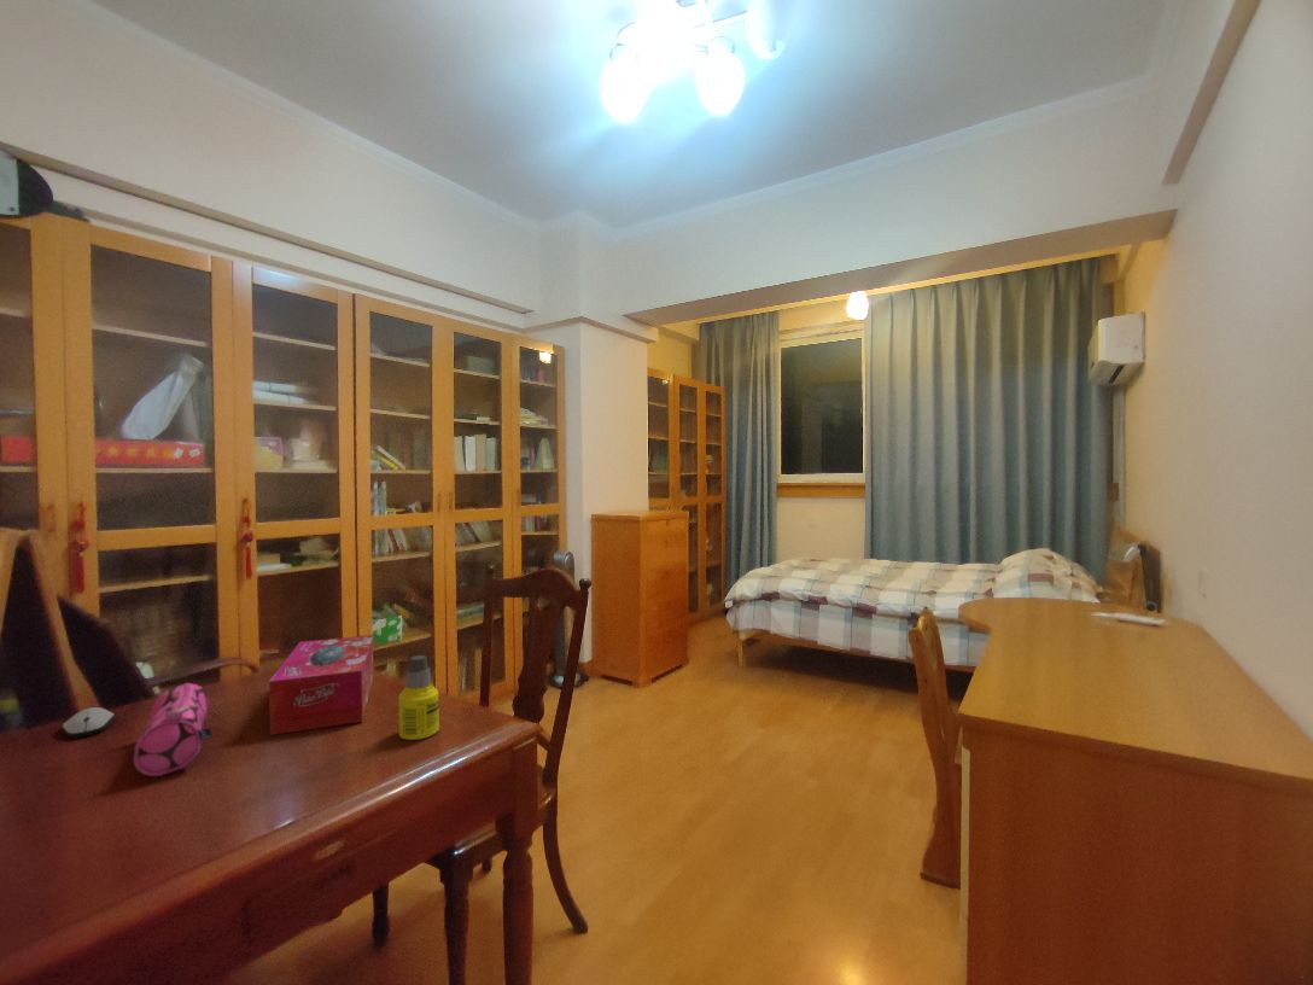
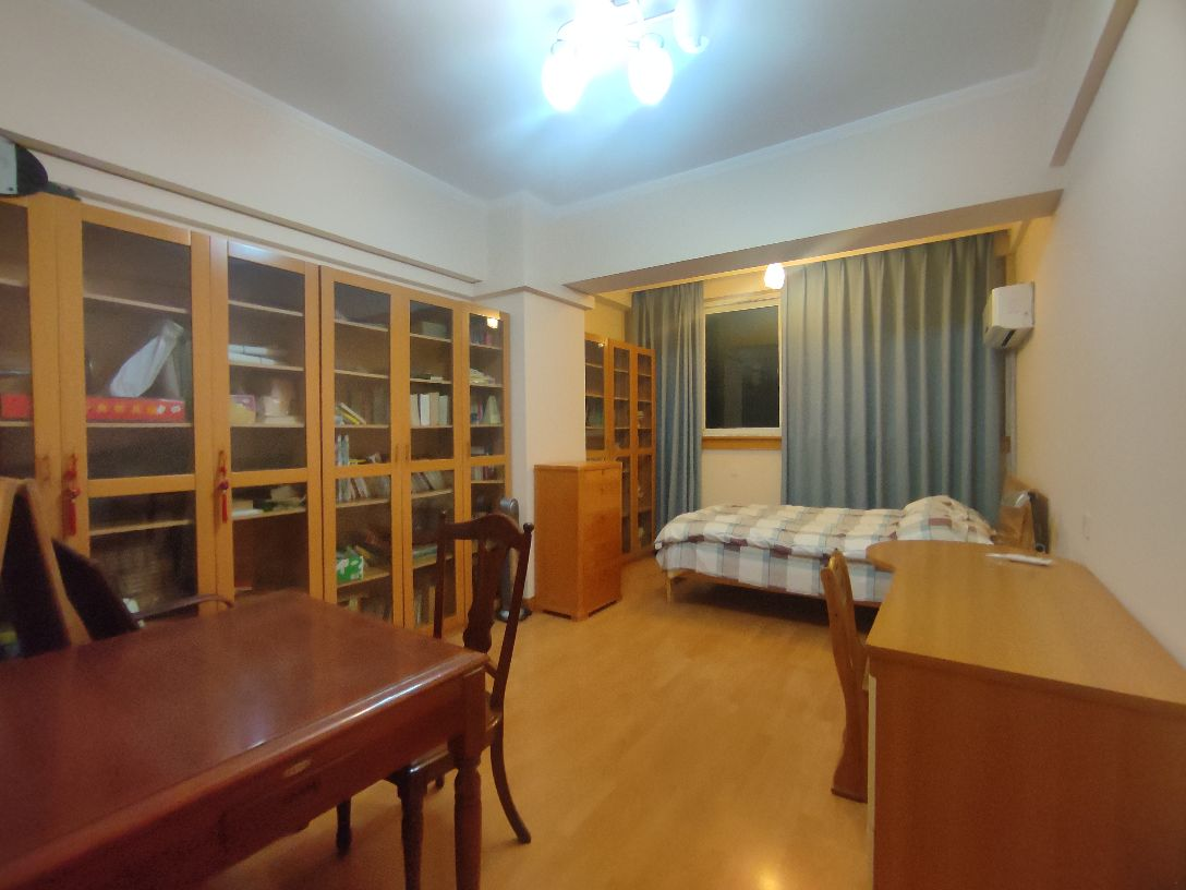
- tissue box [268,634,375,736]
- computer mouse [60,706,116,739]
- bottle [397,654,440,741]
- pencil case [132,682,214,777]
